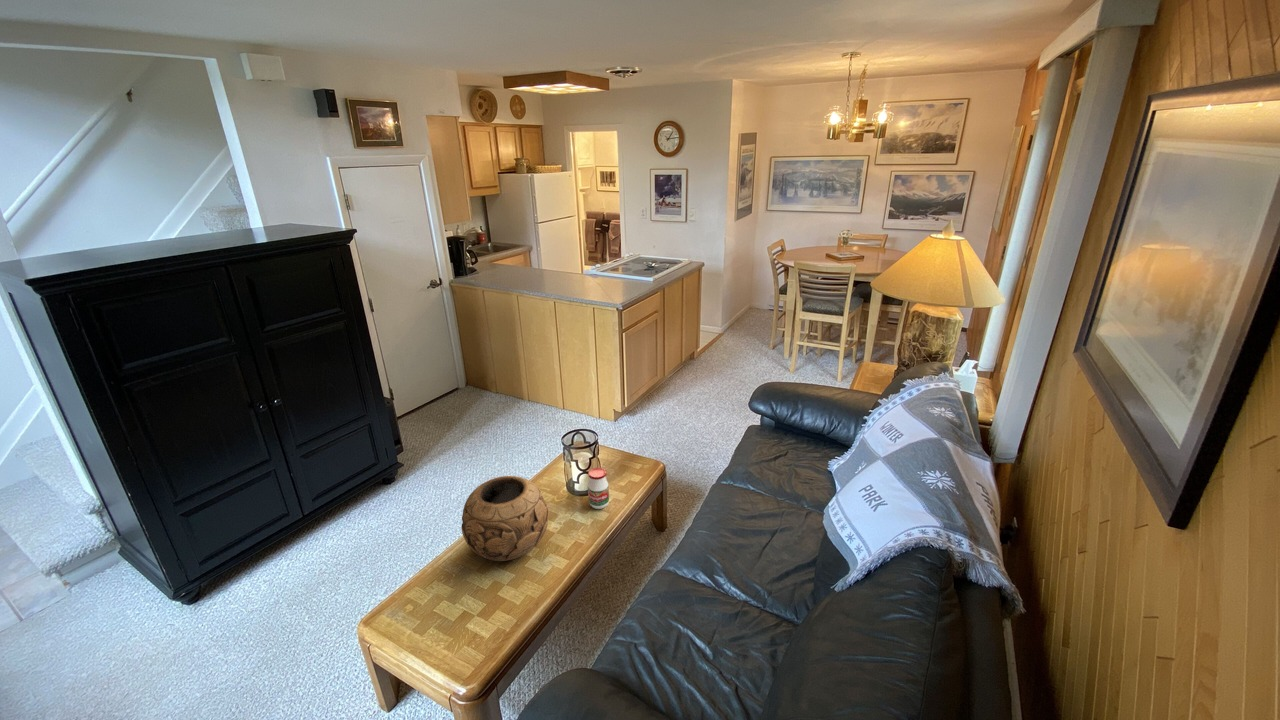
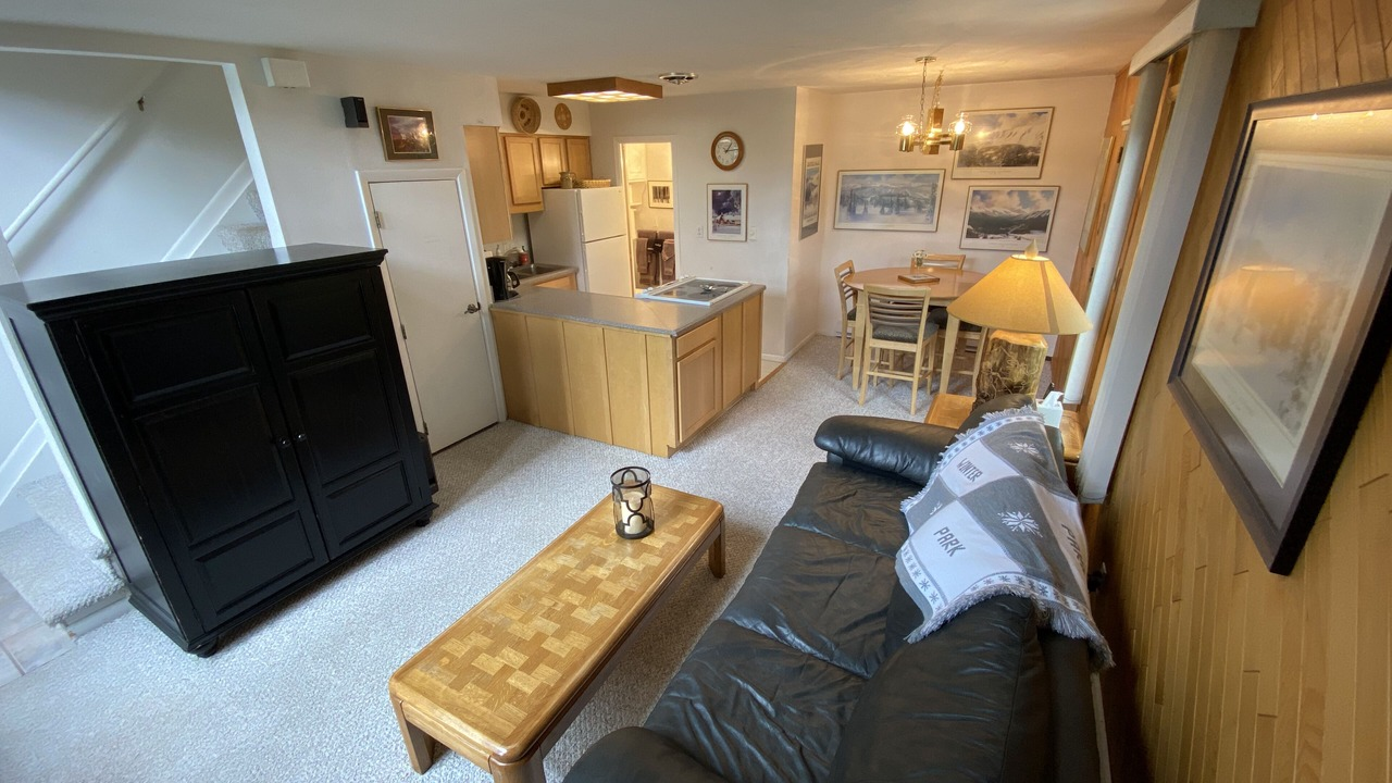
- jar [587,467,610,510]
- decorative bowl [460,475,550,562]
